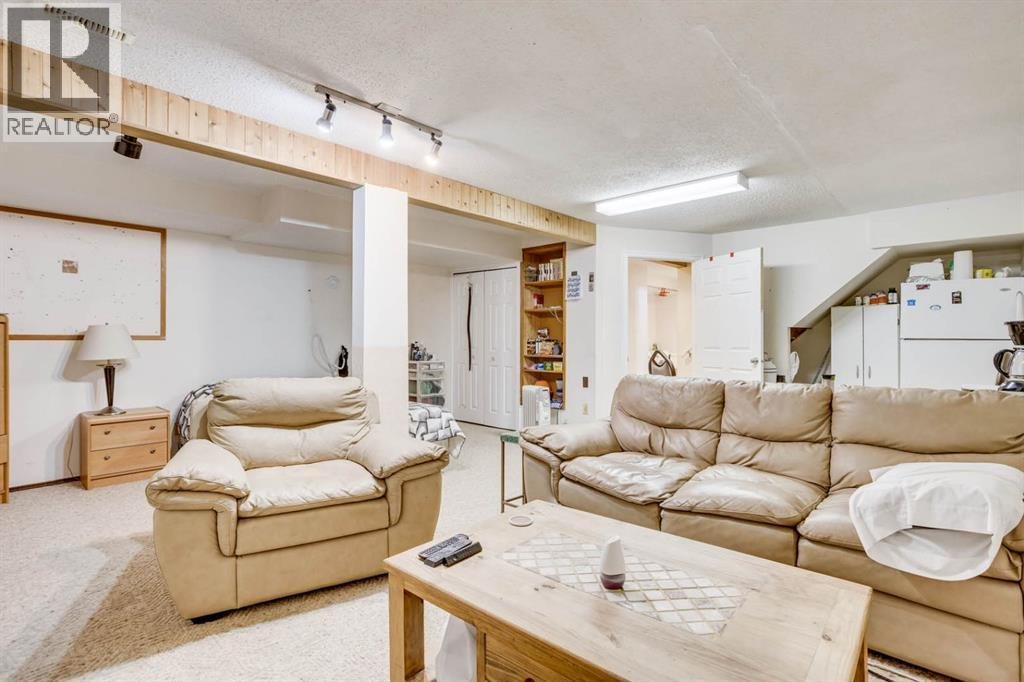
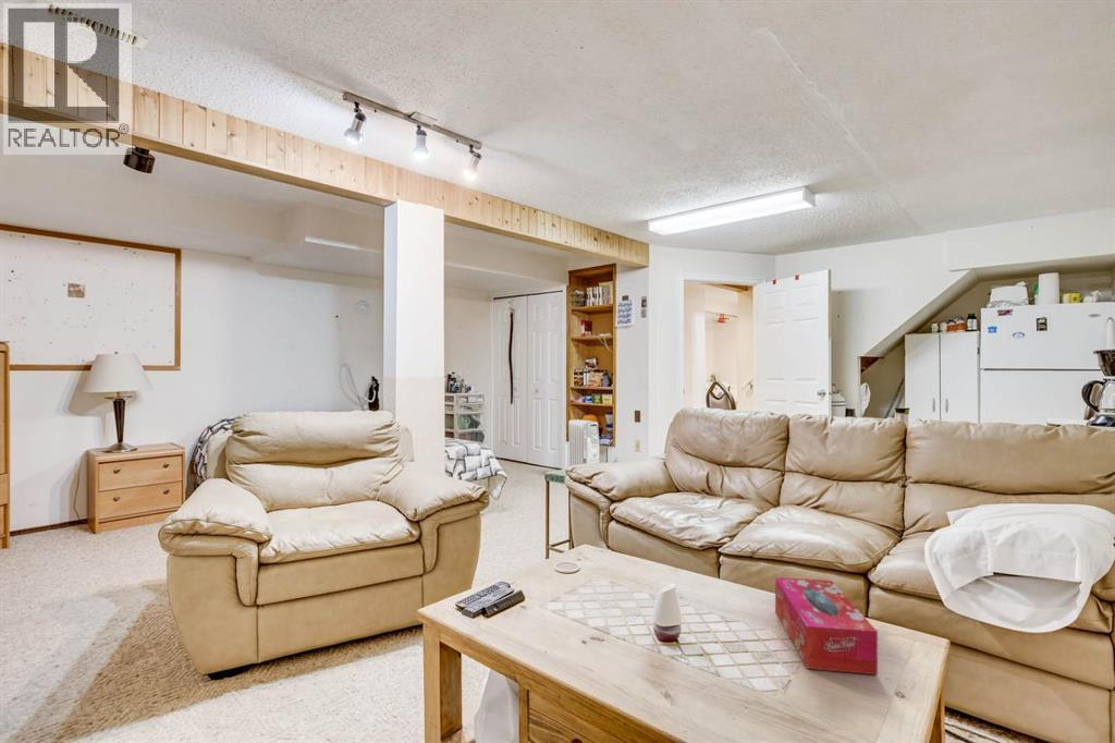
+ tissue box [774,576,879,675]
